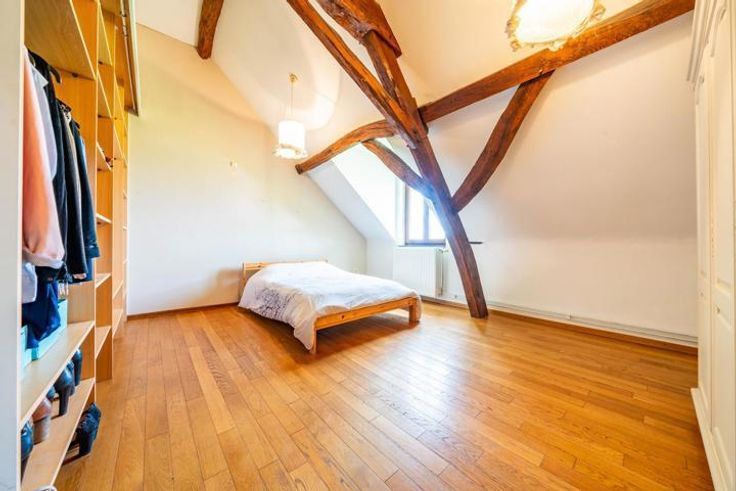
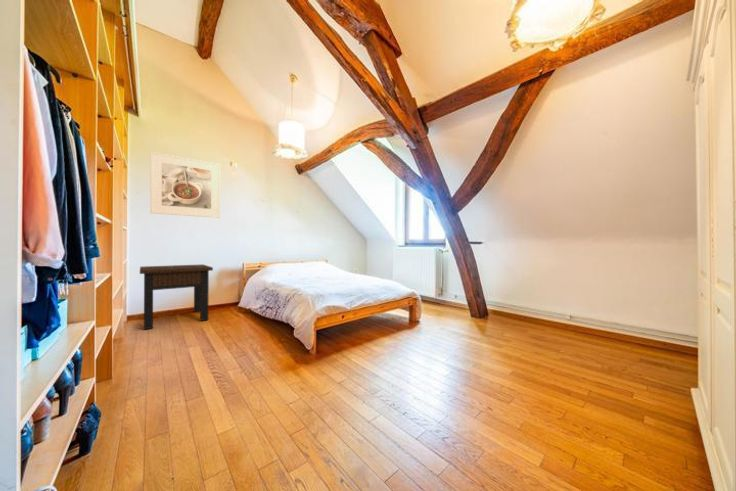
+ side table [139,263,214,330]
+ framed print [149,151,221,219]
